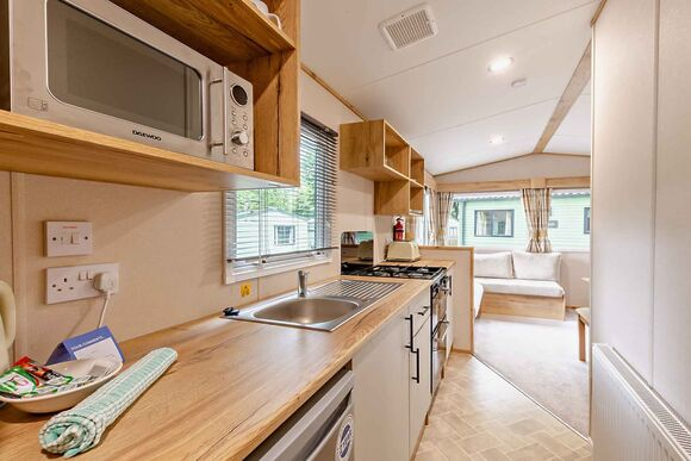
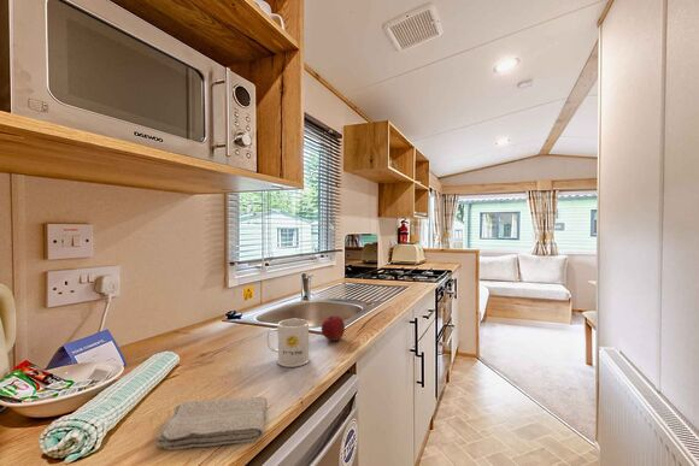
+ washcloth [155,395,269,450]
+ apple [321,314,346,342]
+ mug [266,318,311,368]
